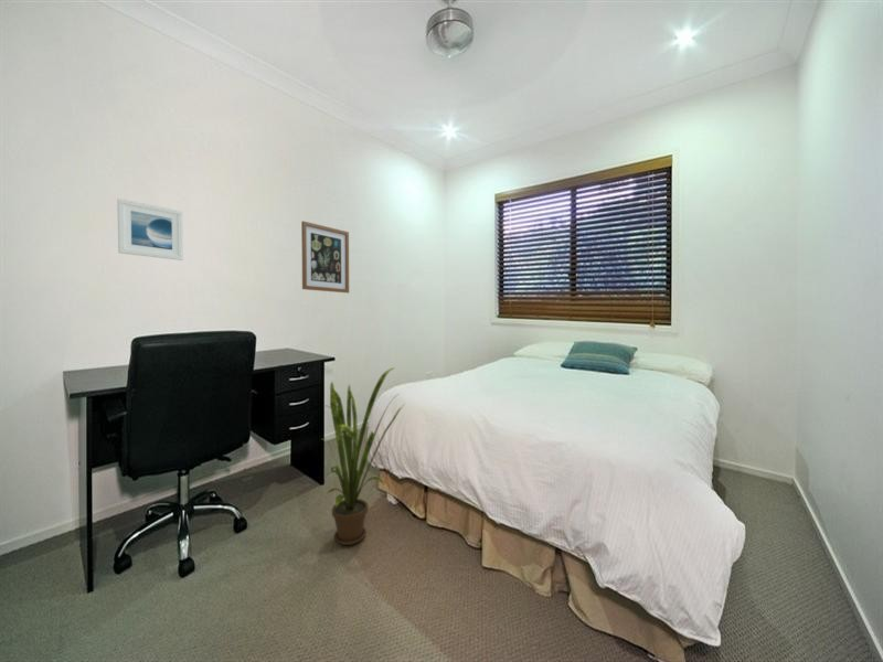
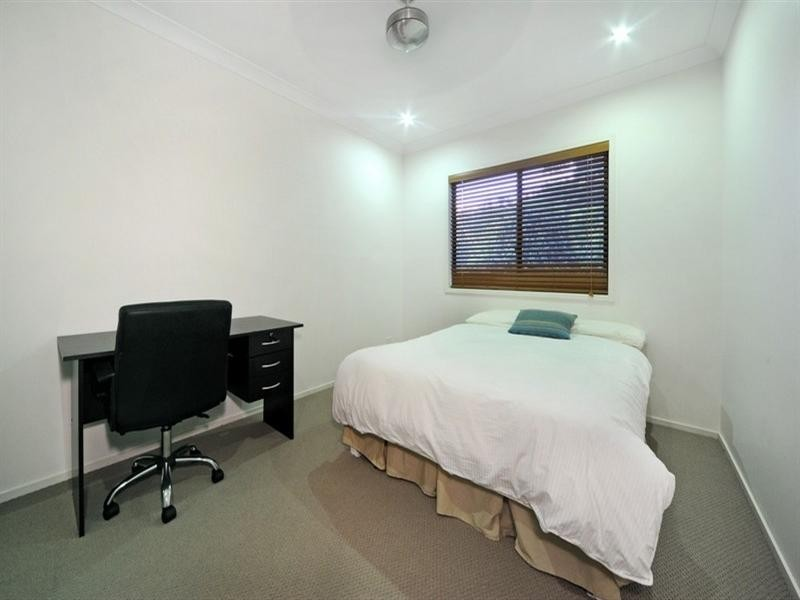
- house plant [319,366,406,546]
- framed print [116,197,184,261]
- wall art [300,220,350,293]
